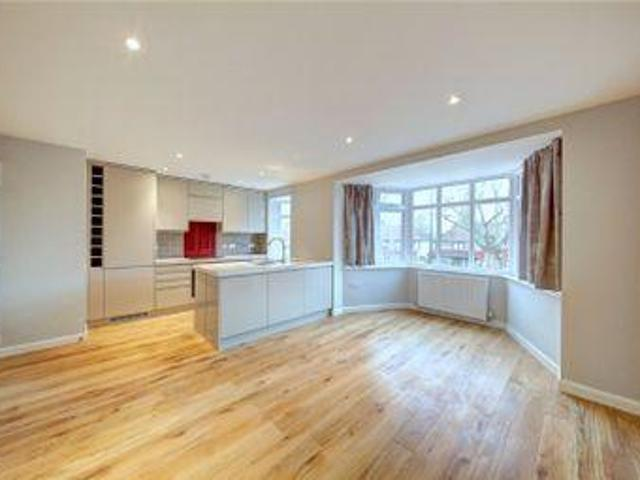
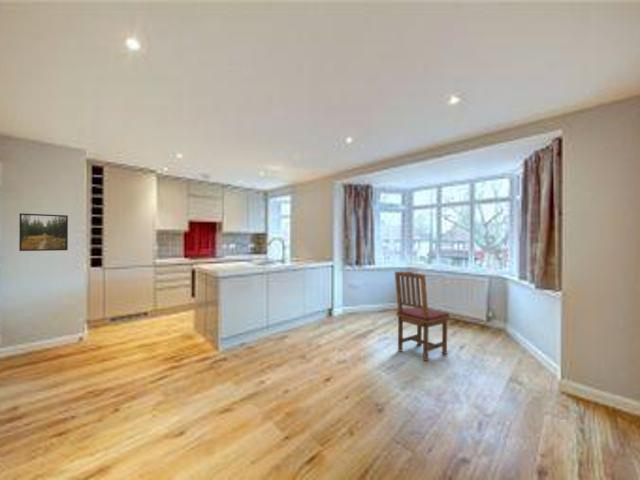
+ dining chair [394,270,451,362]
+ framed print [18,212,69,252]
